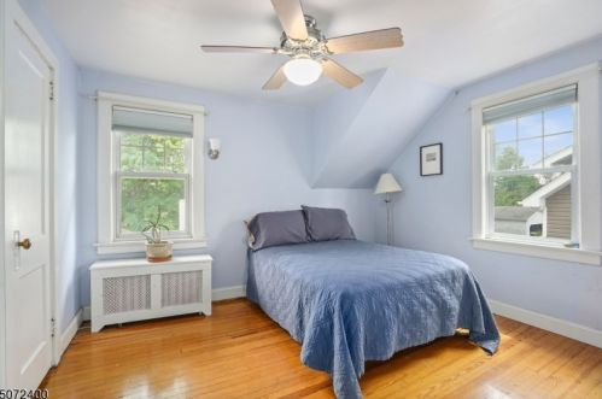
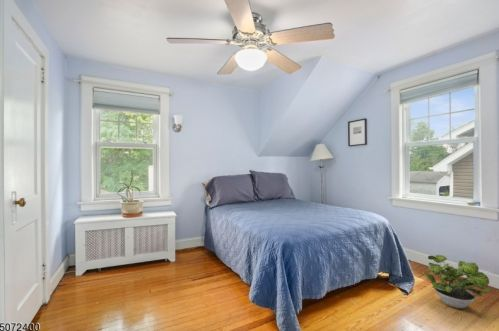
+ potted plant [424,254,492,309]
